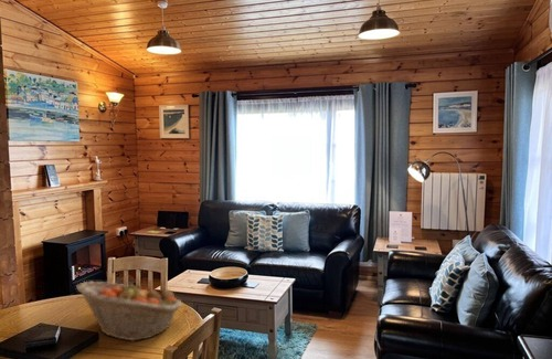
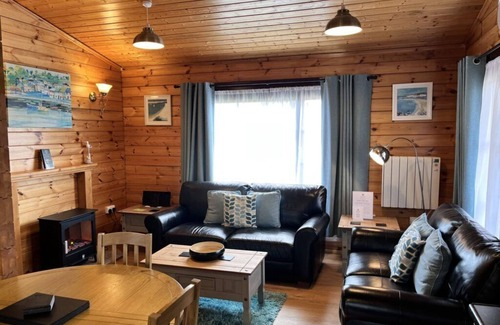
- fruit basket [75,281,183,342]
